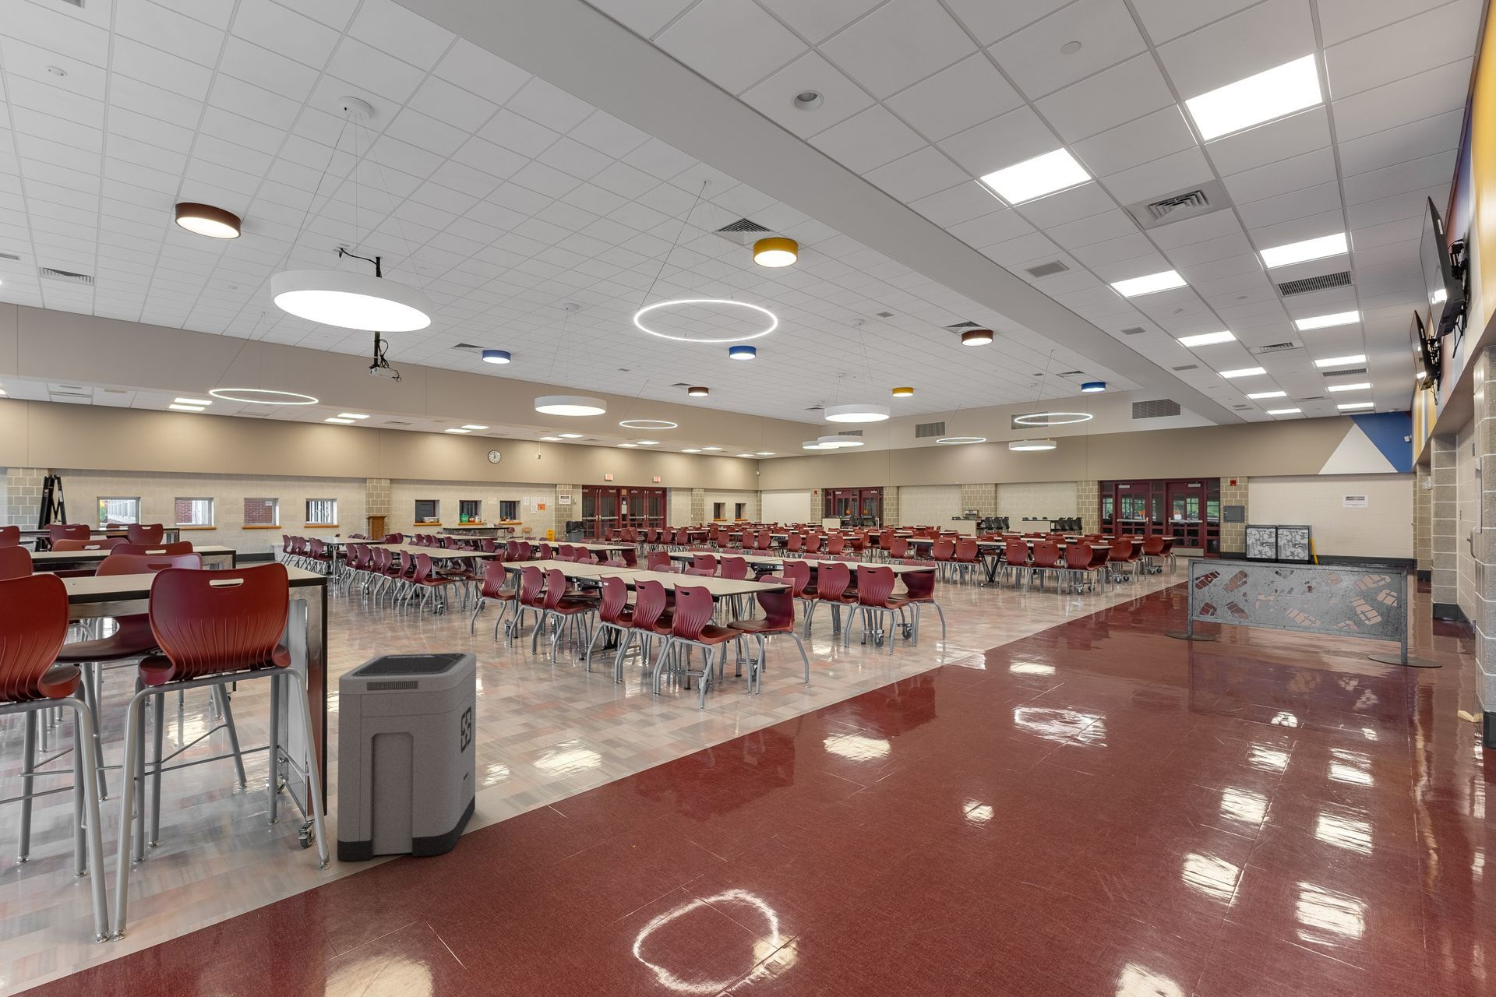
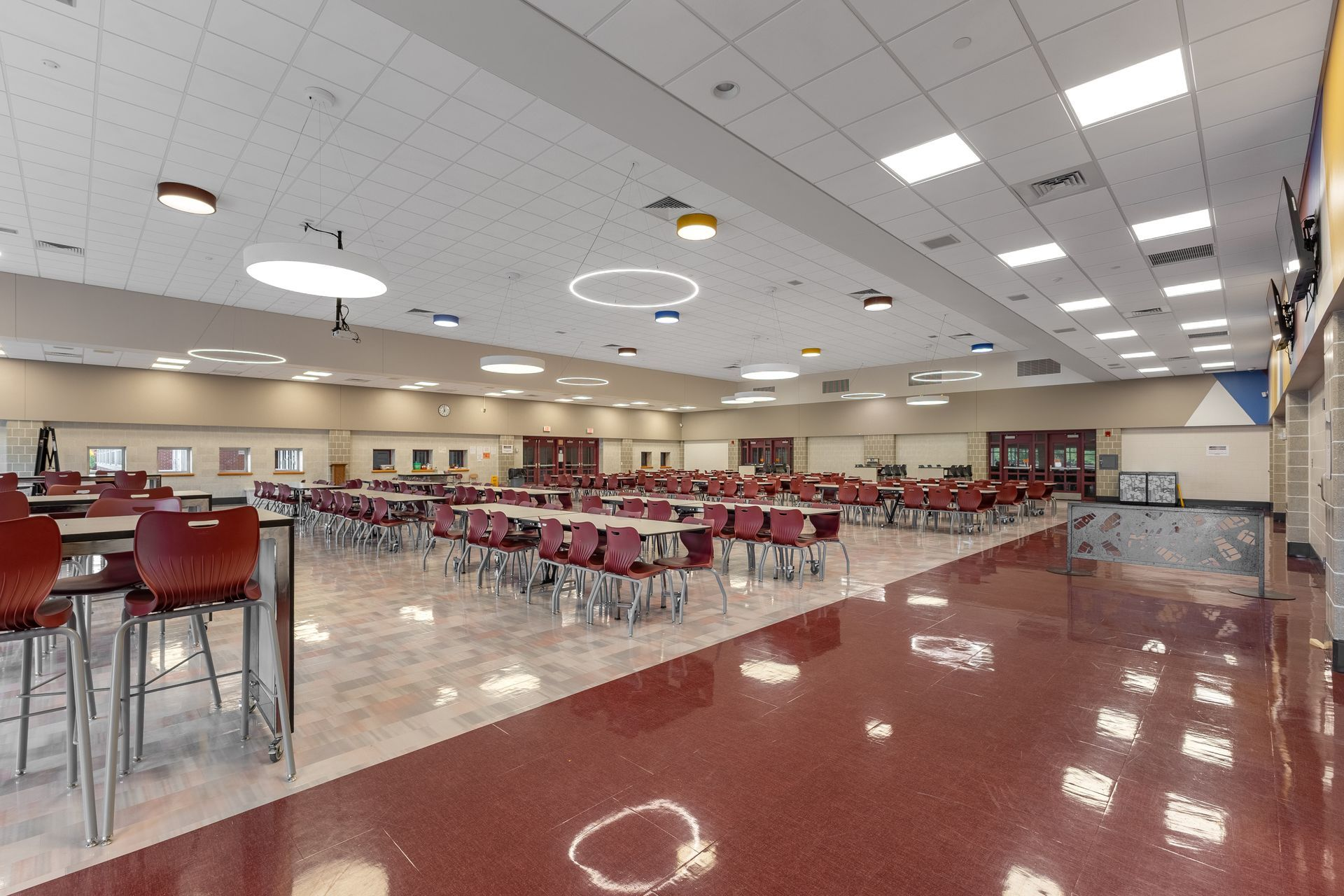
- trash can [336,652,476,862]
